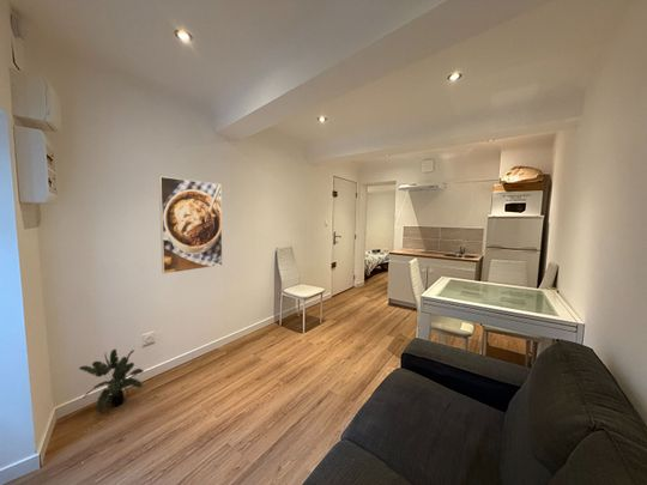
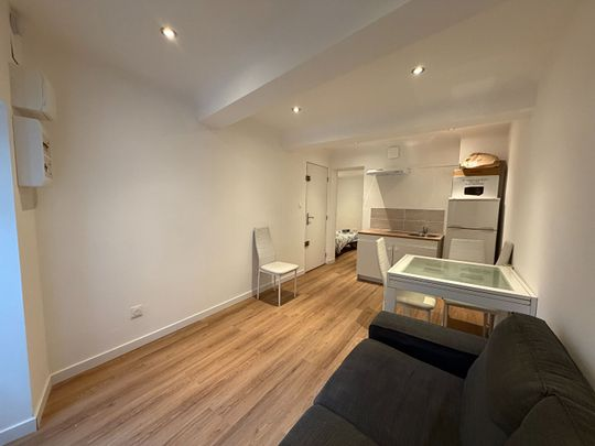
- potted plant [78,347,146,413]
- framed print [158,175,224,275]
